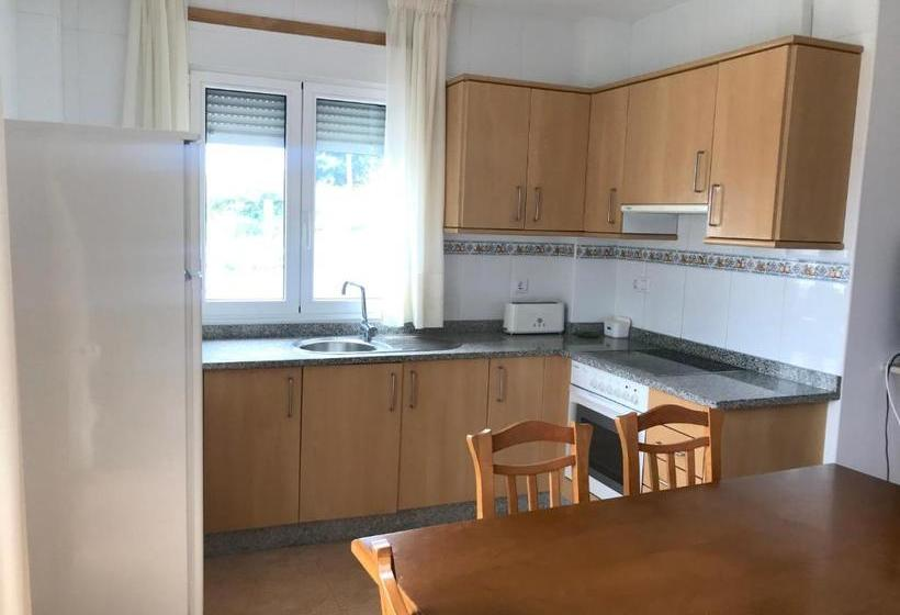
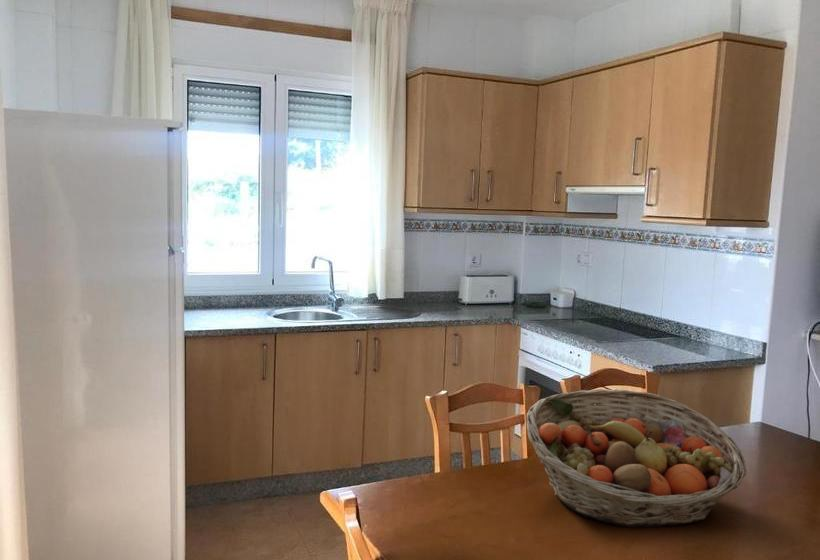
+ fruit basket [526,388,747,528]
